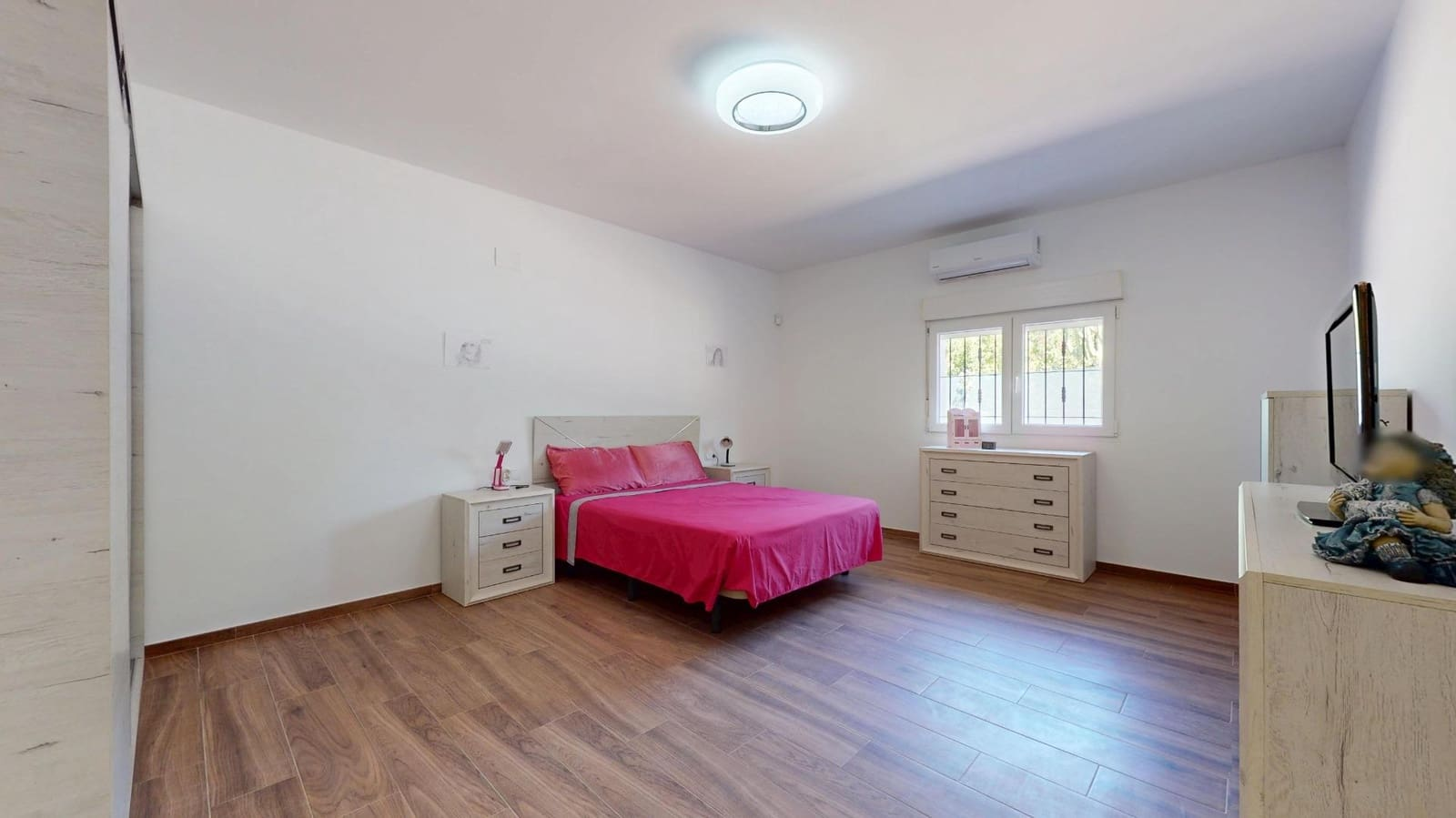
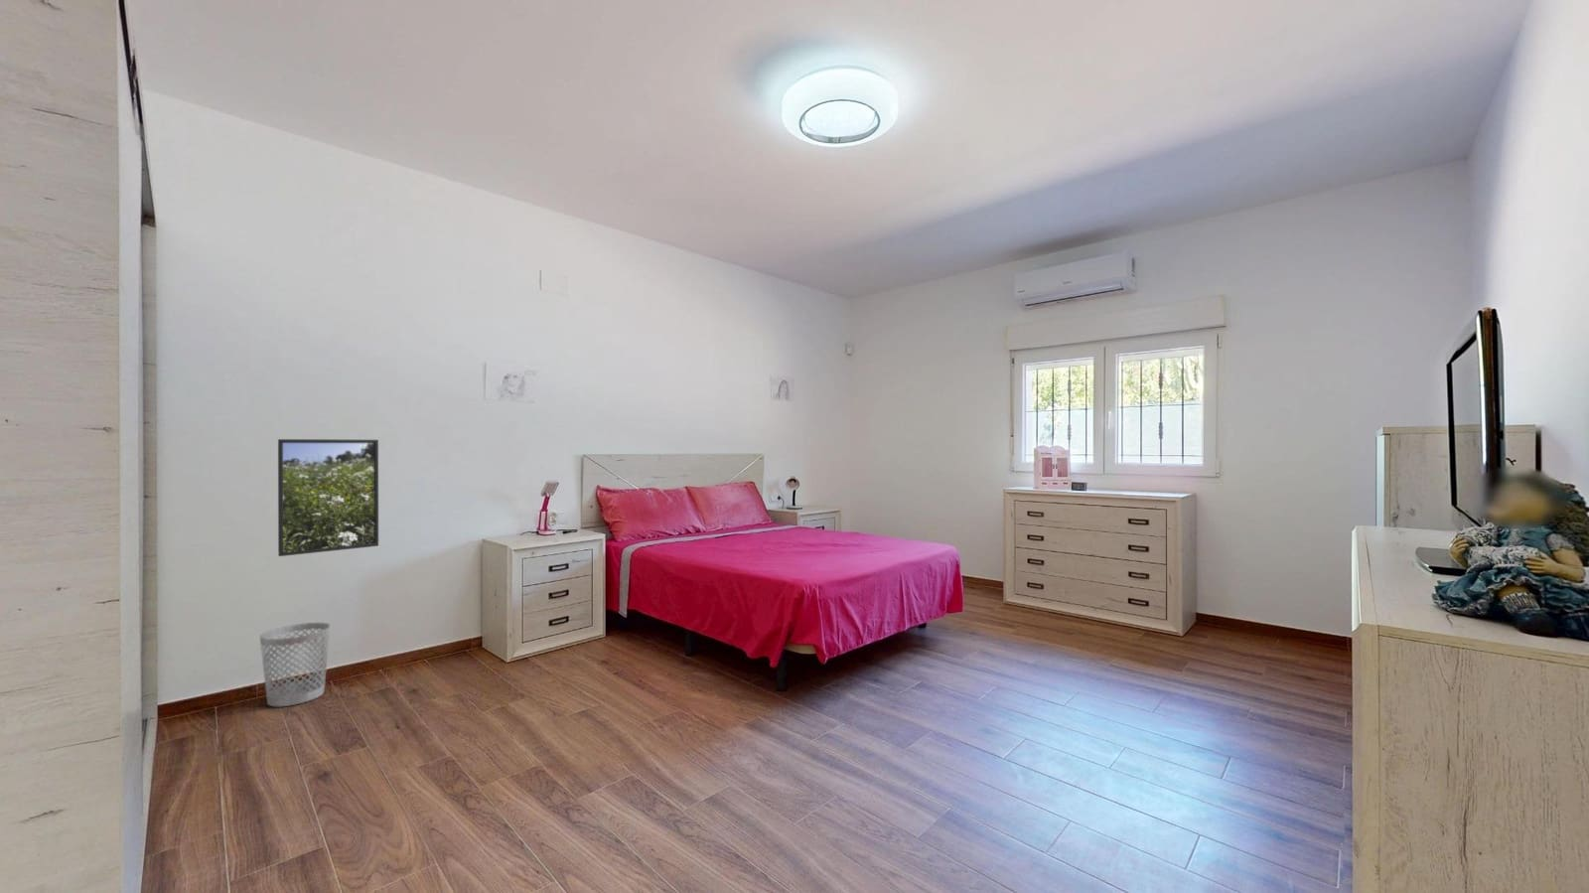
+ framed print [277,438,380,557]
+ wastebasket [260,622,332,707]
